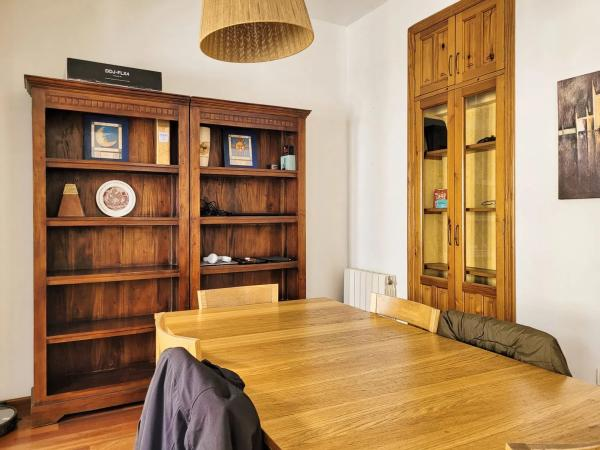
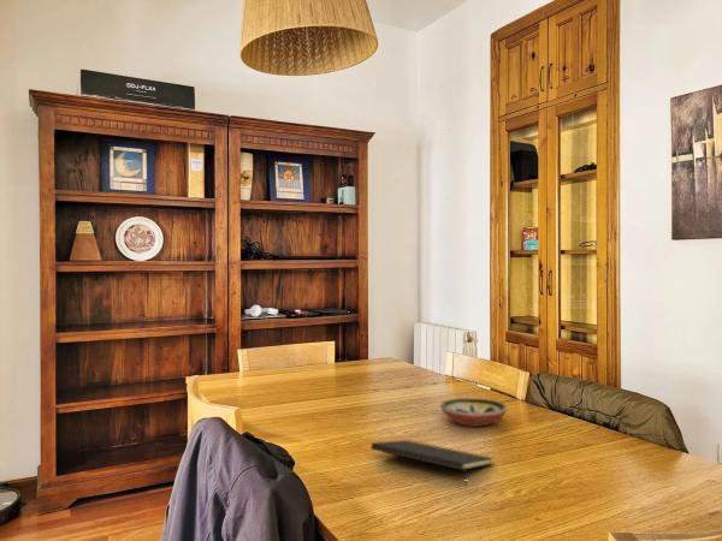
+ notepad [369,439,495,487]
+ decorative bowl [439,397,508,428]
